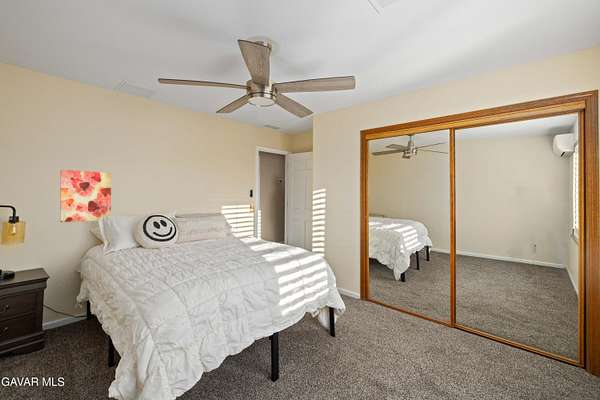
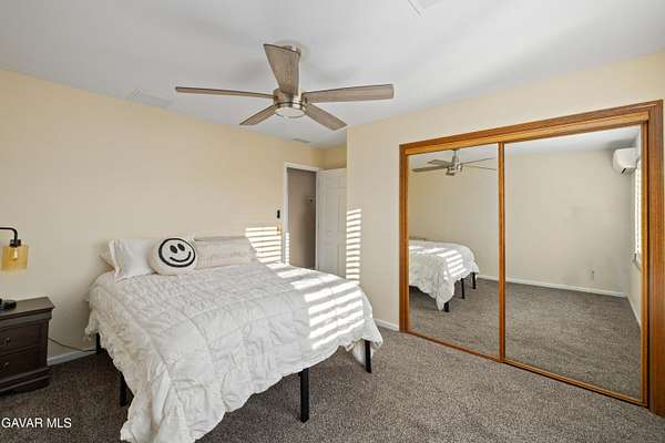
- wall art [59,169,112,223]
